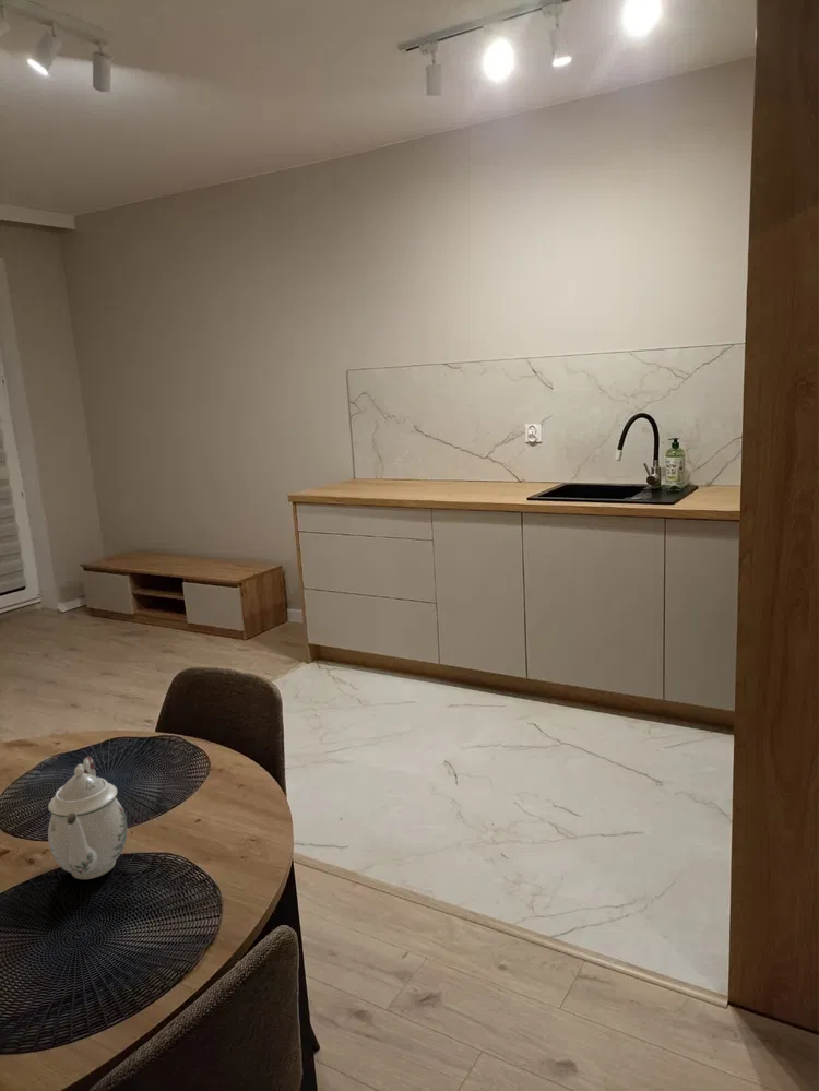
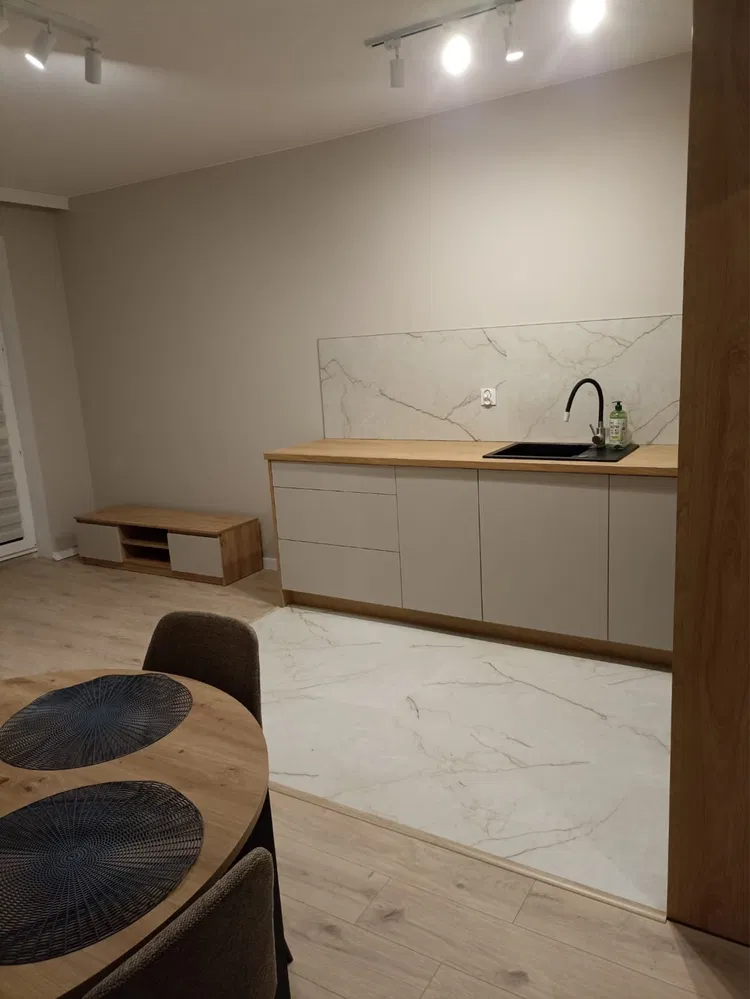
- teapot [47,756,128,880]
